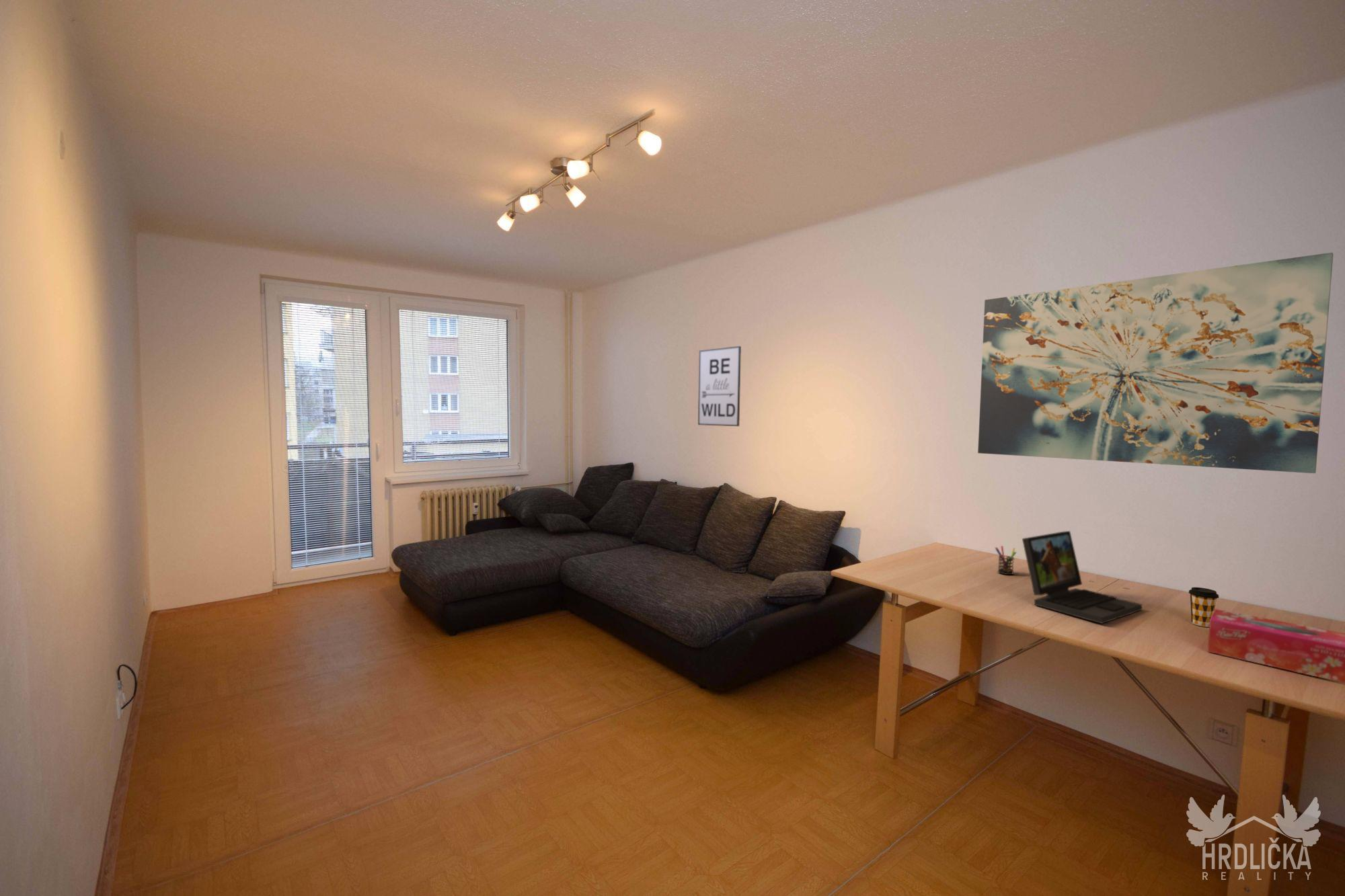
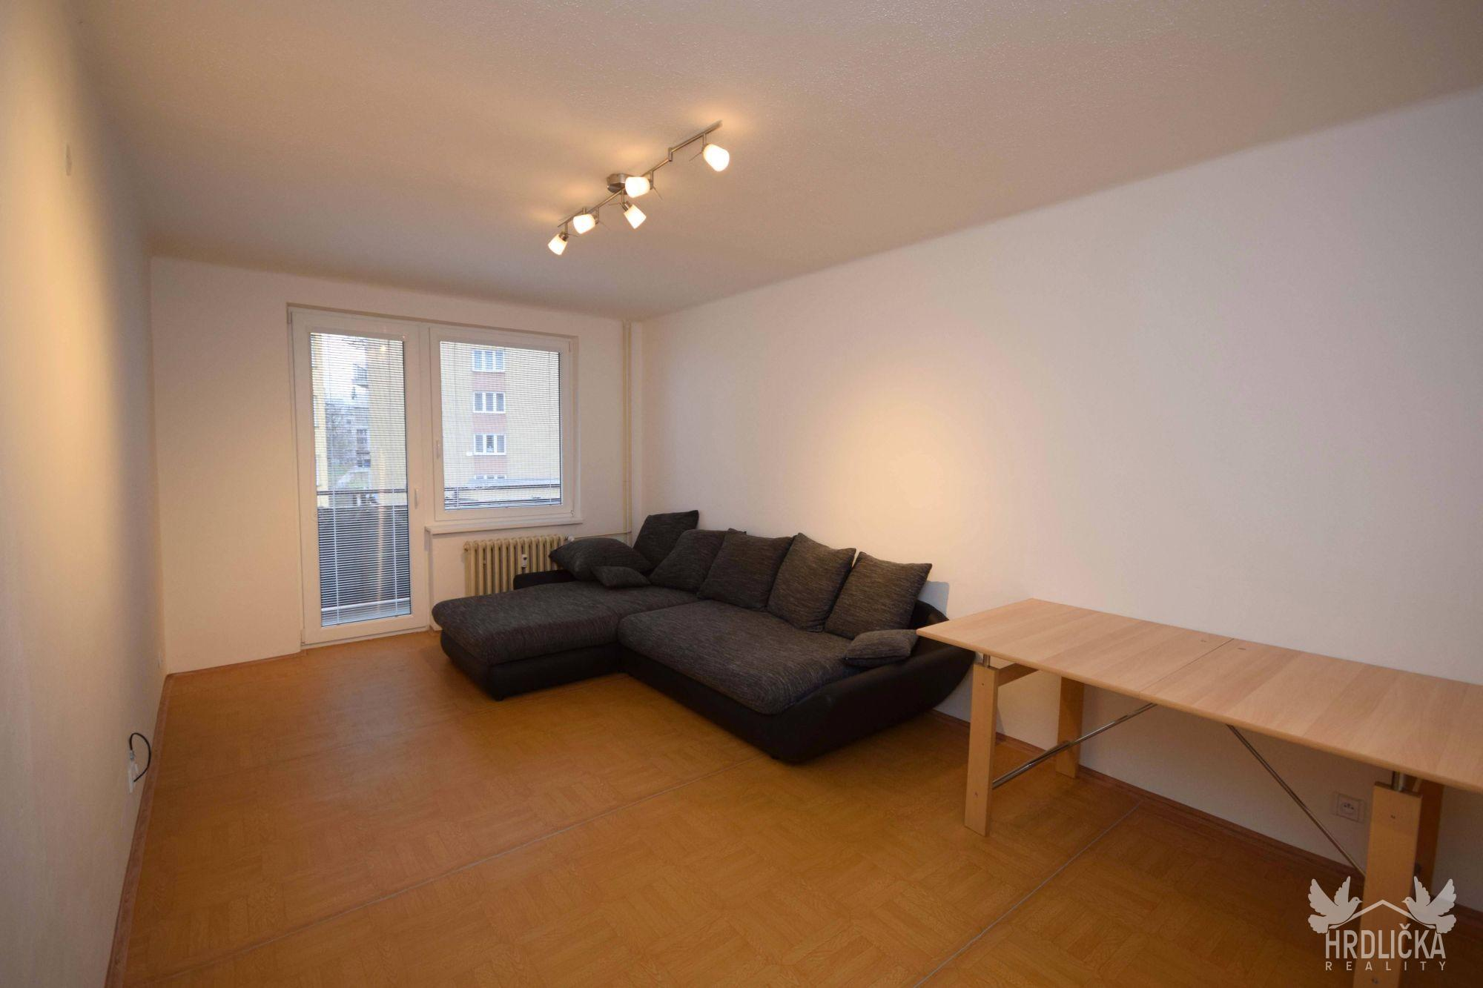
- wall art [977,252,1334,474]
- coffee cup [1188,587,1219,628]
- tissue box [1207,608,1345,684]
- pen holder [995,545,1017,575]
- wall art [697,345,742,427]
- laptop [1022,530,1143,624]
